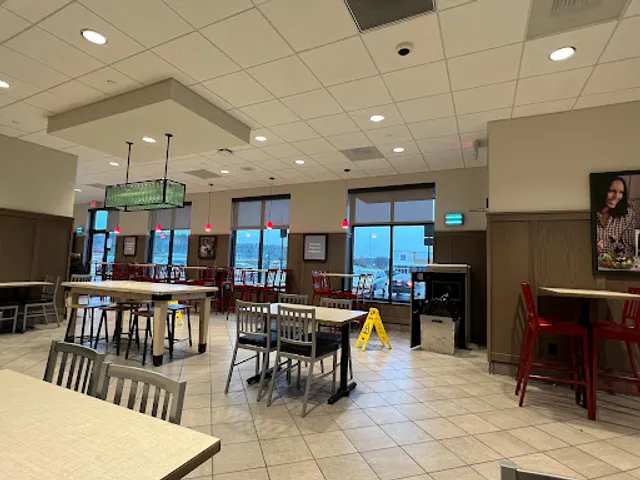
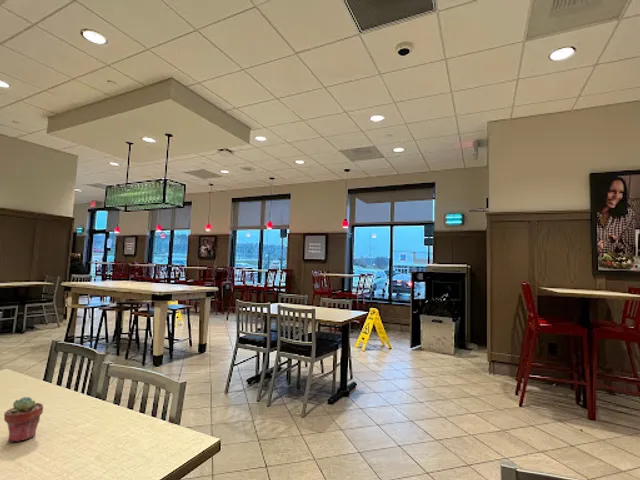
+ potted succulent [3,396,44,443]
